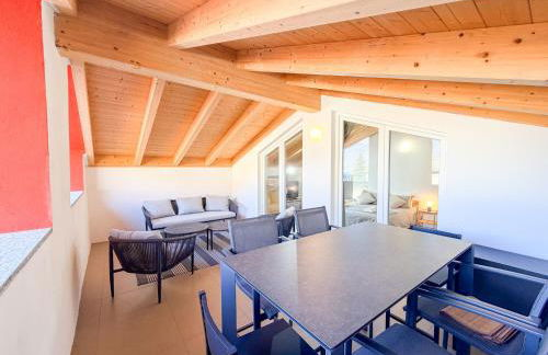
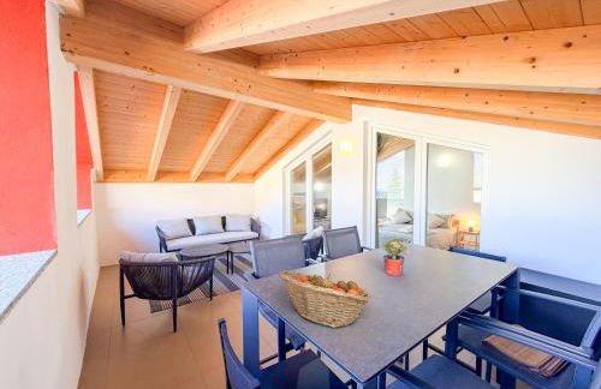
+ potted plant [380,238,411,277]
+ fruit basket [276,269,373,329]
